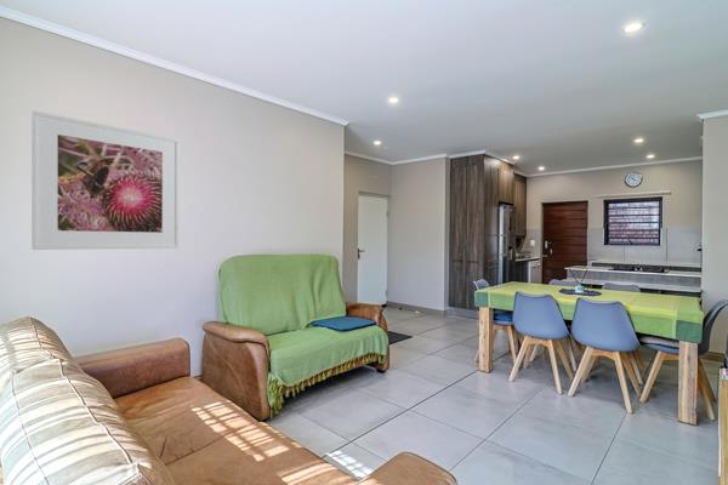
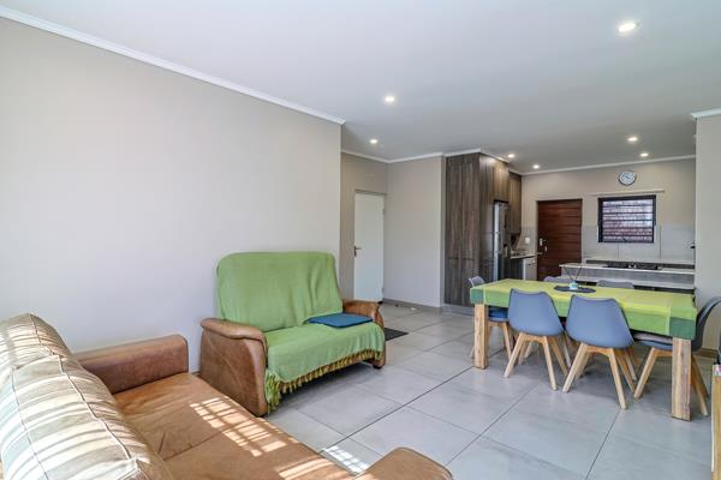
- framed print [30,110,181,251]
